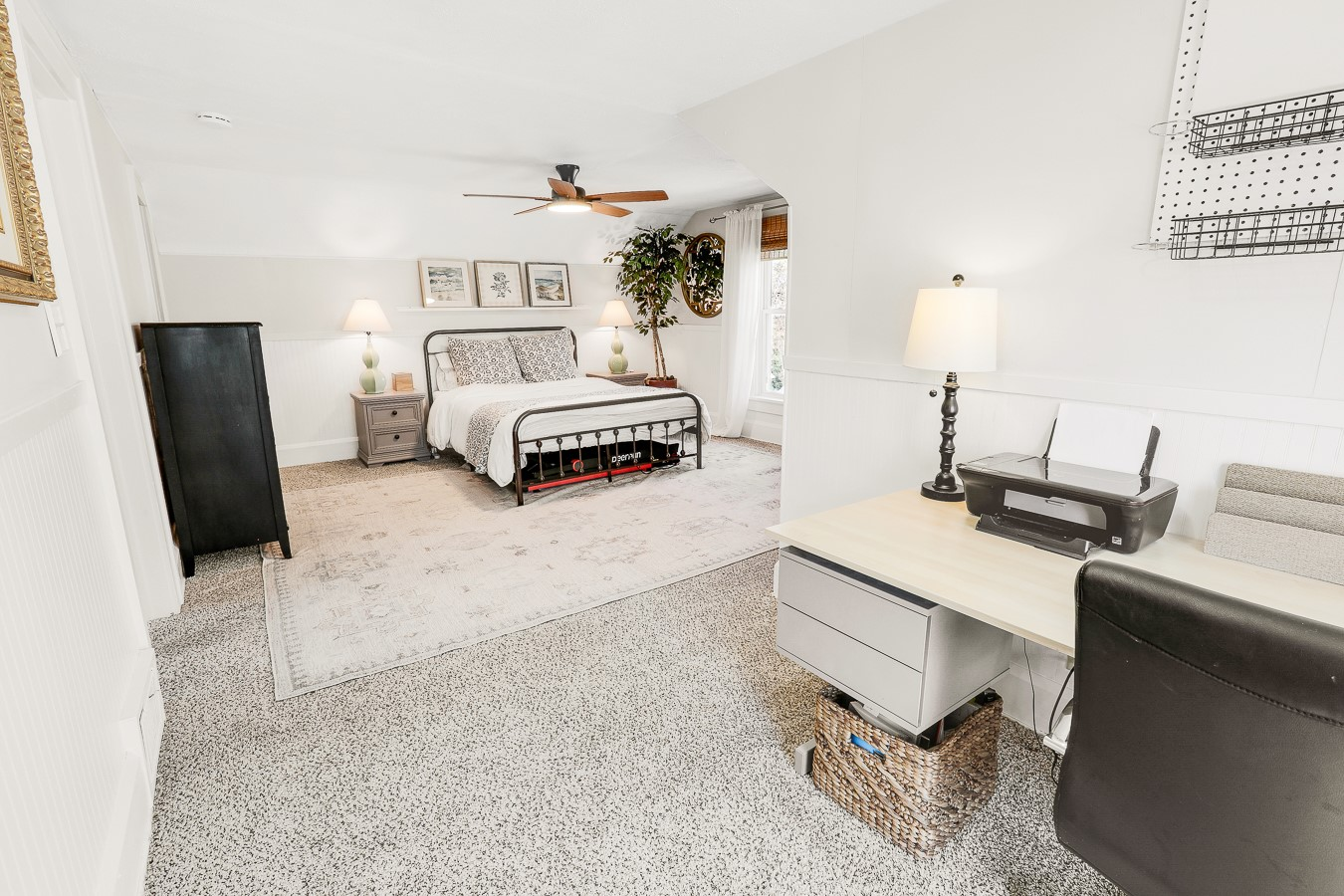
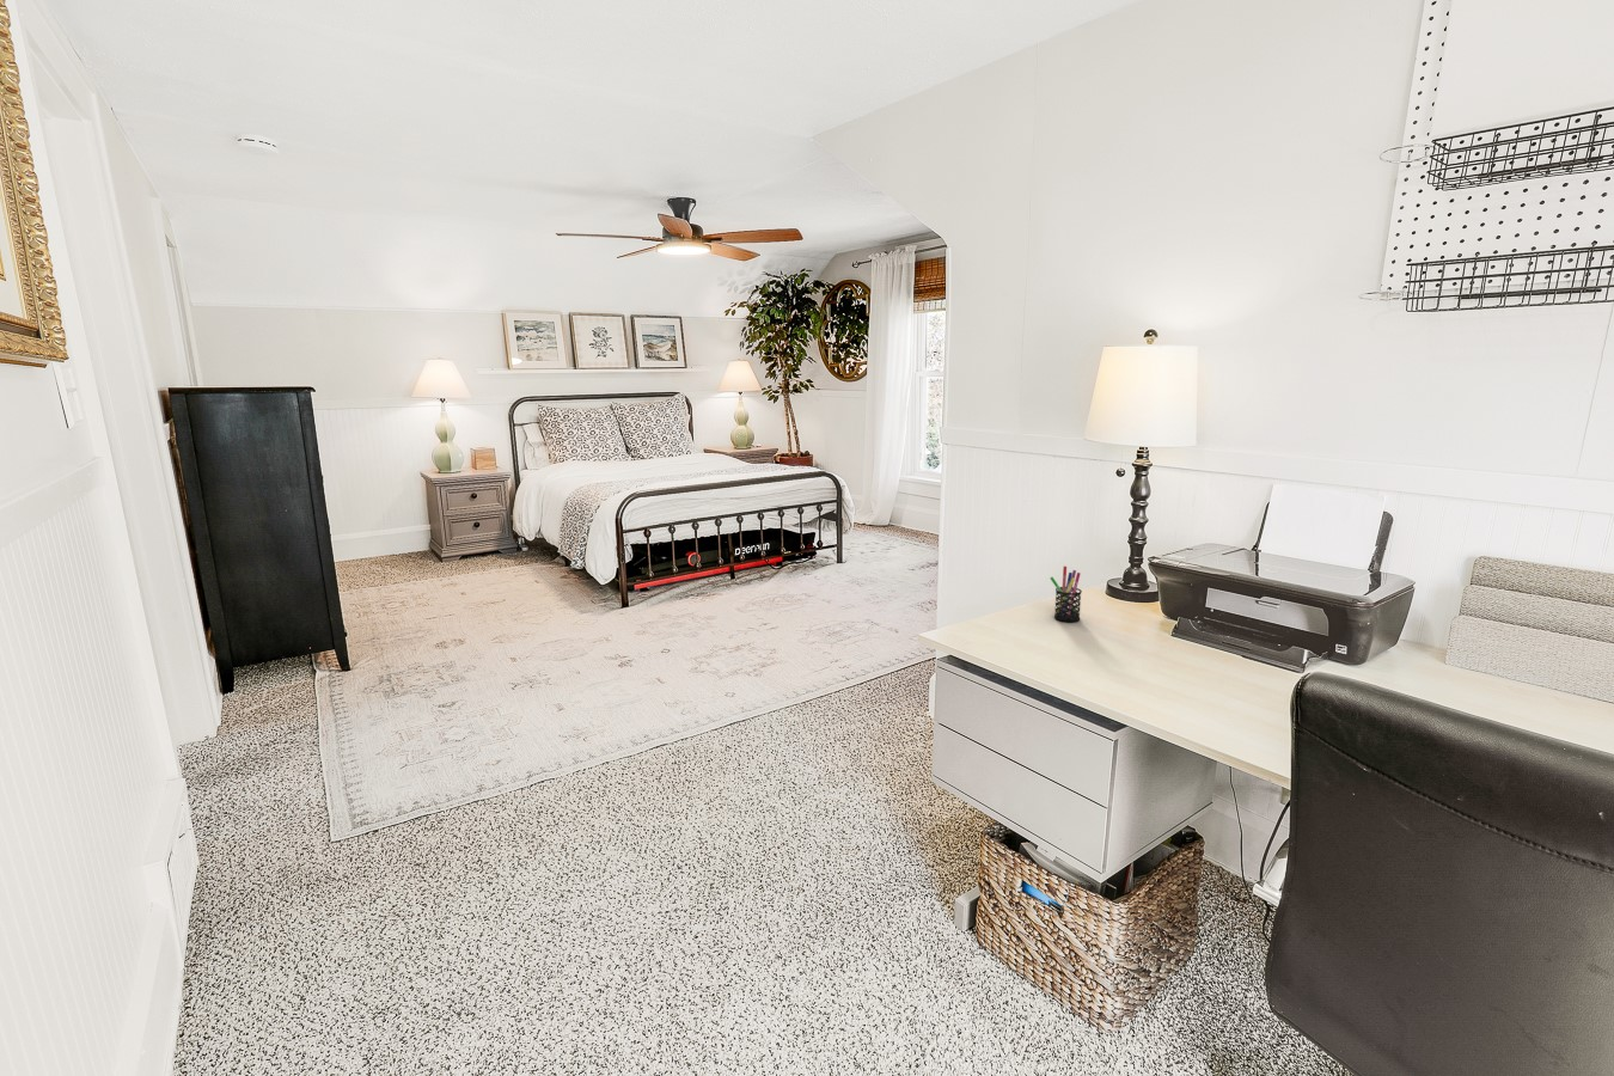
+ pen holder [1048,566,1083,623]
